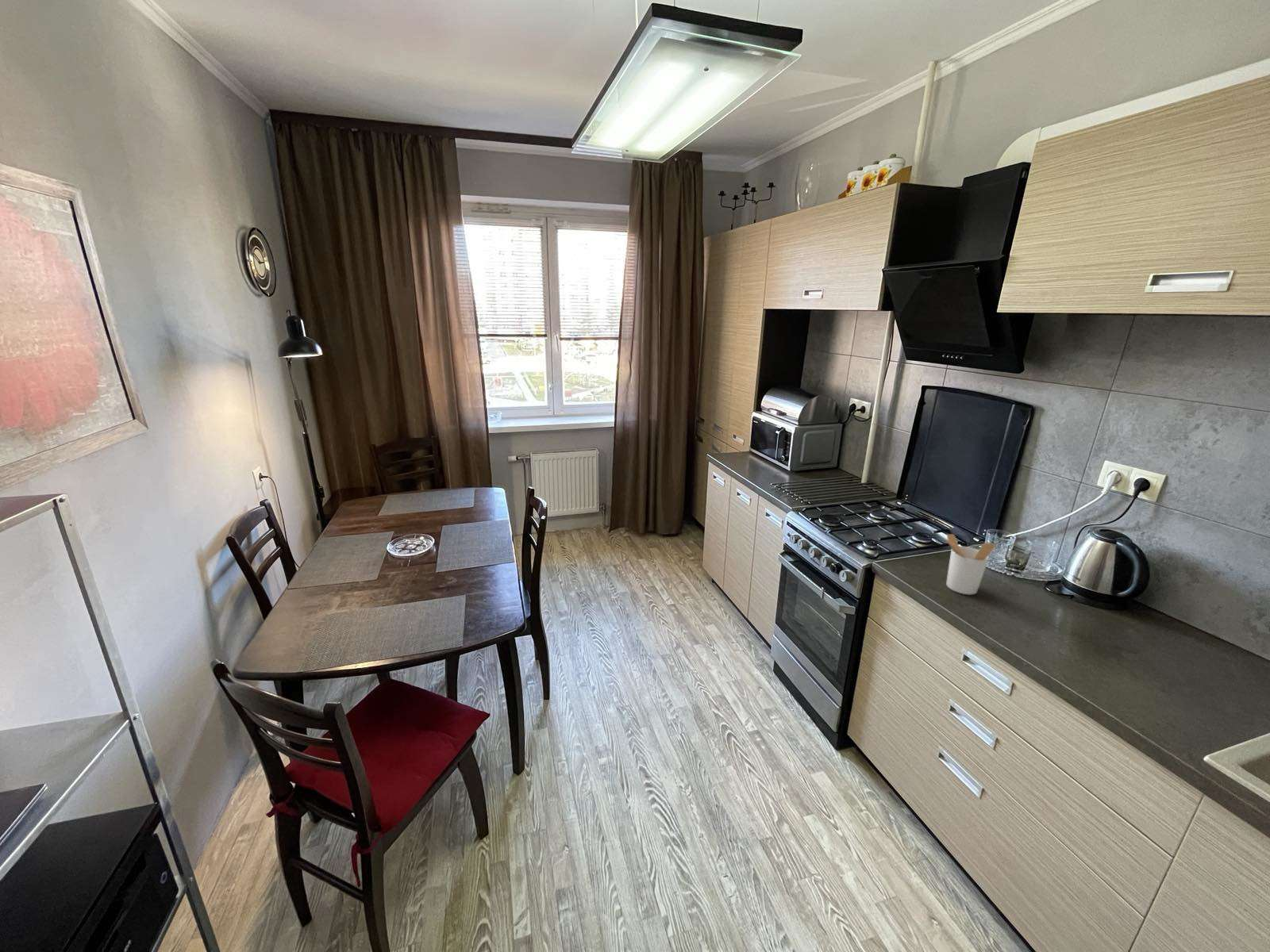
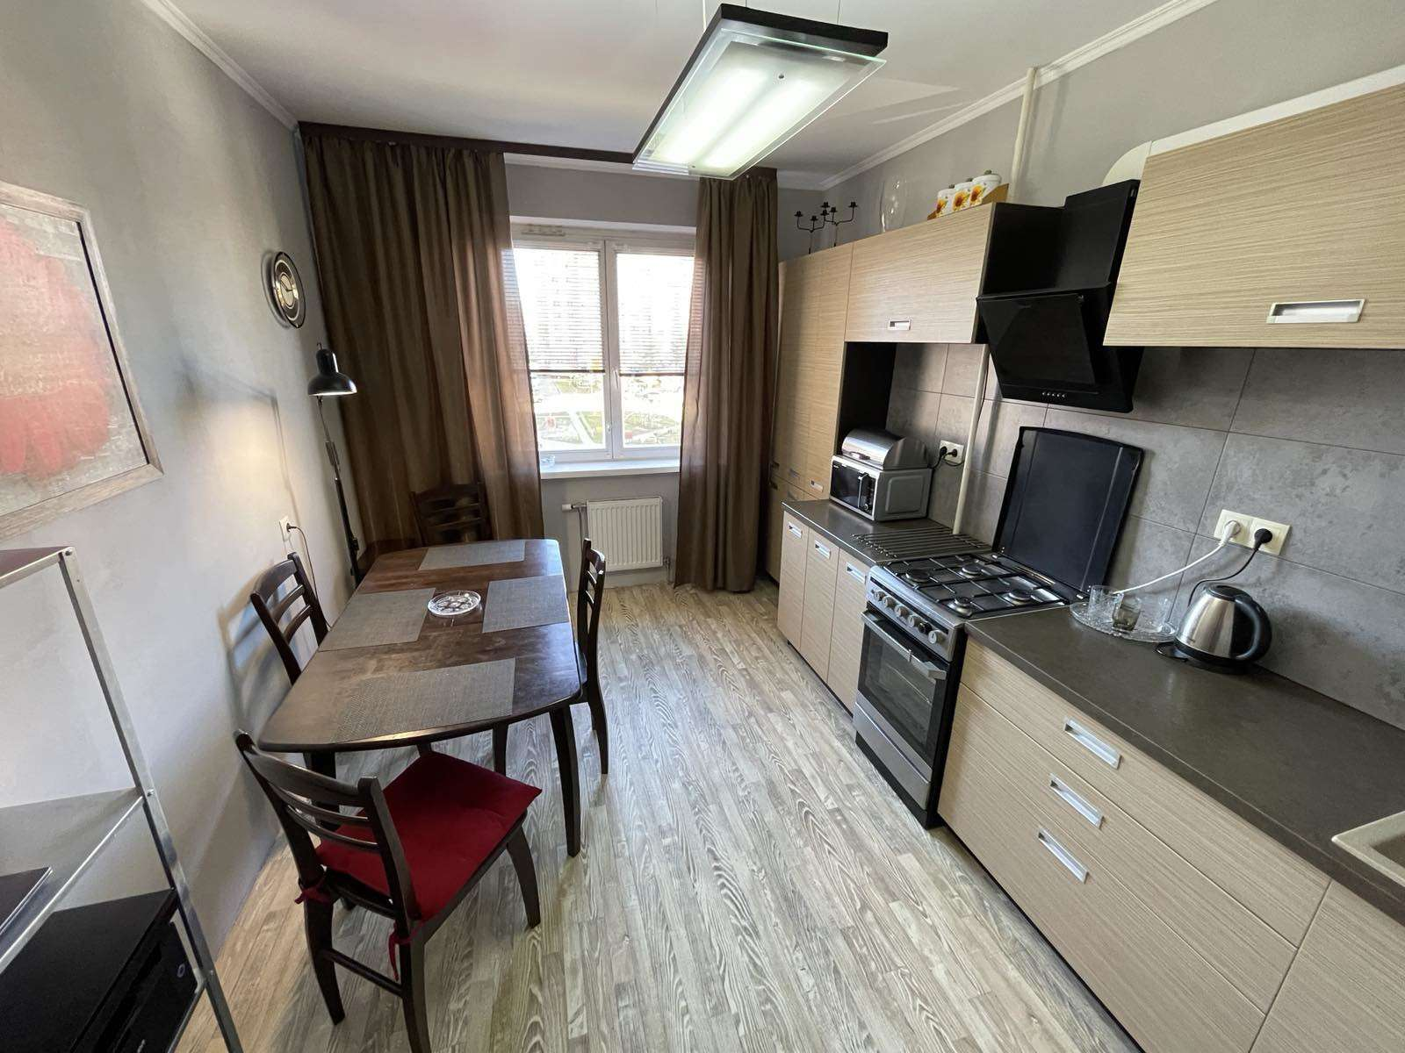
- utensil holder [941,533,995,596]
